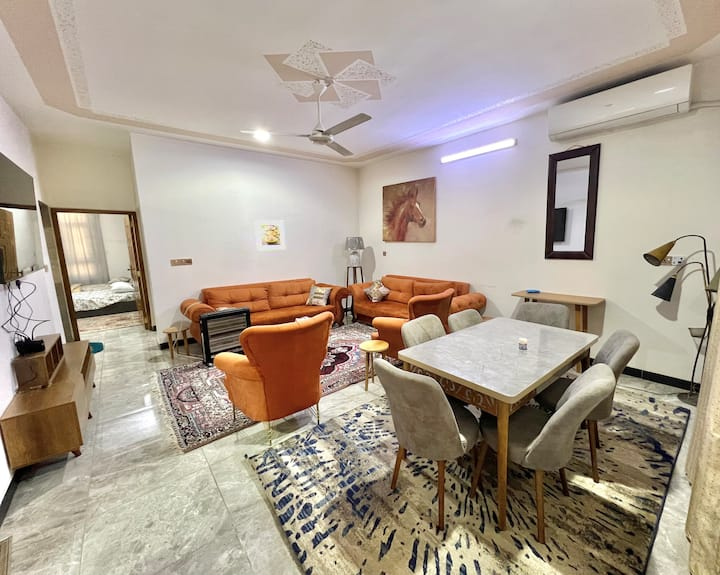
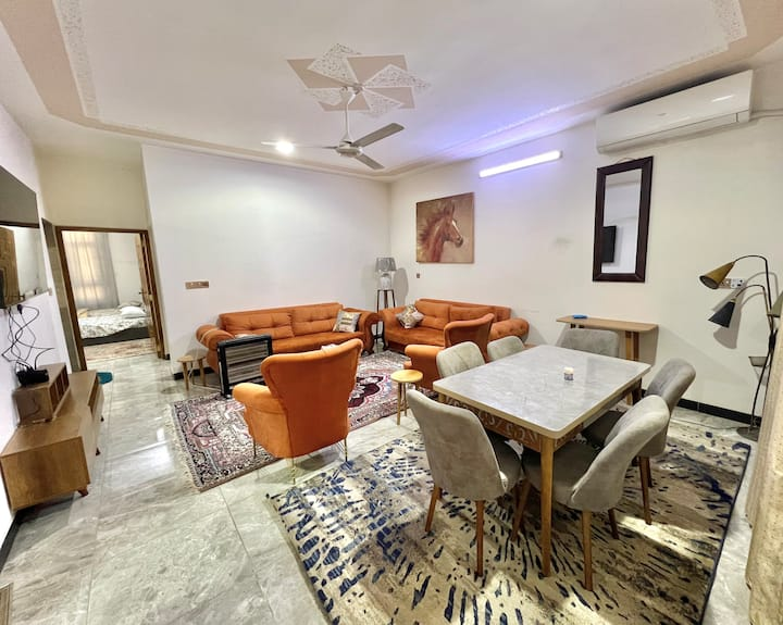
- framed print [254,219,286,252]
